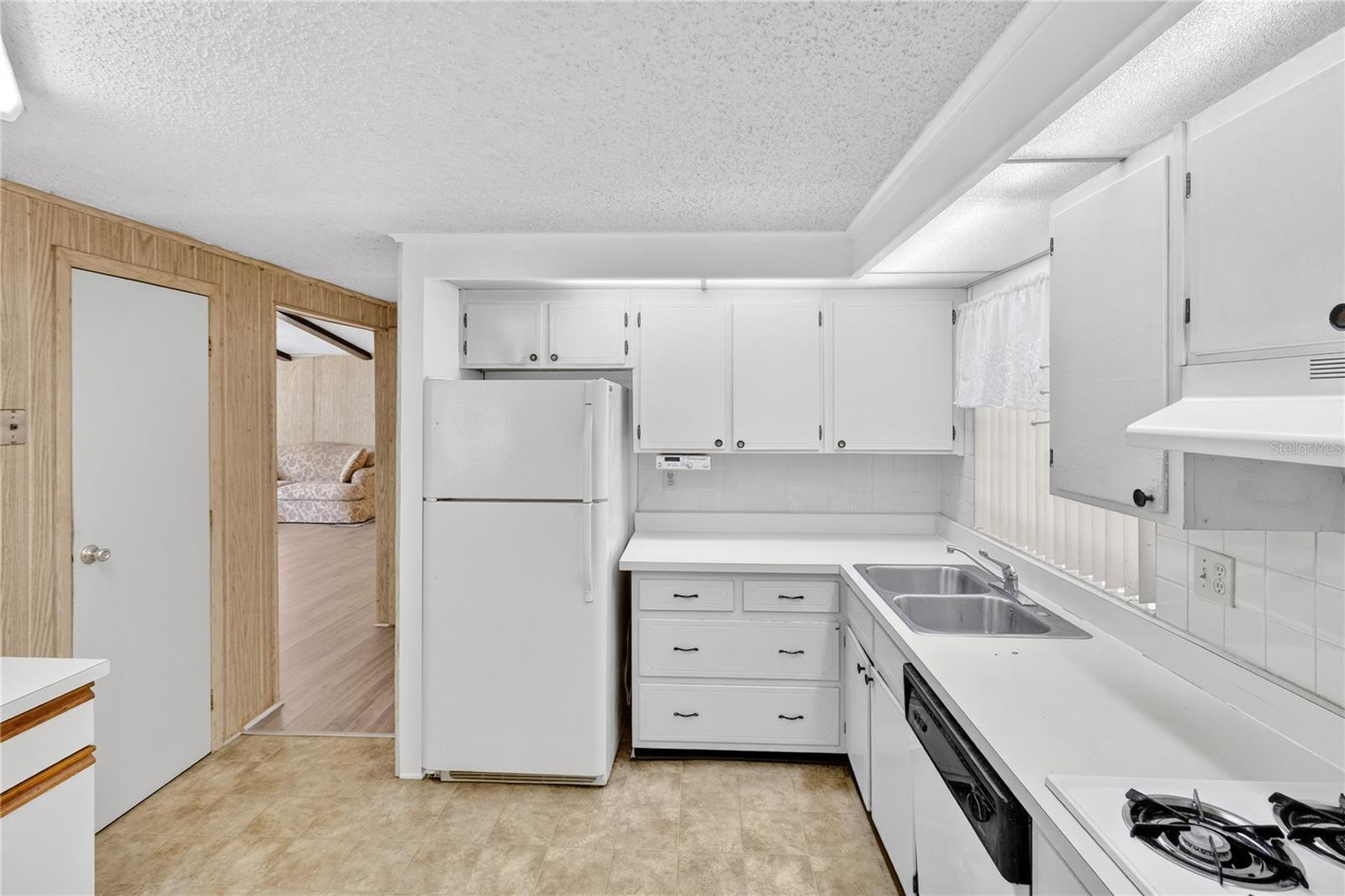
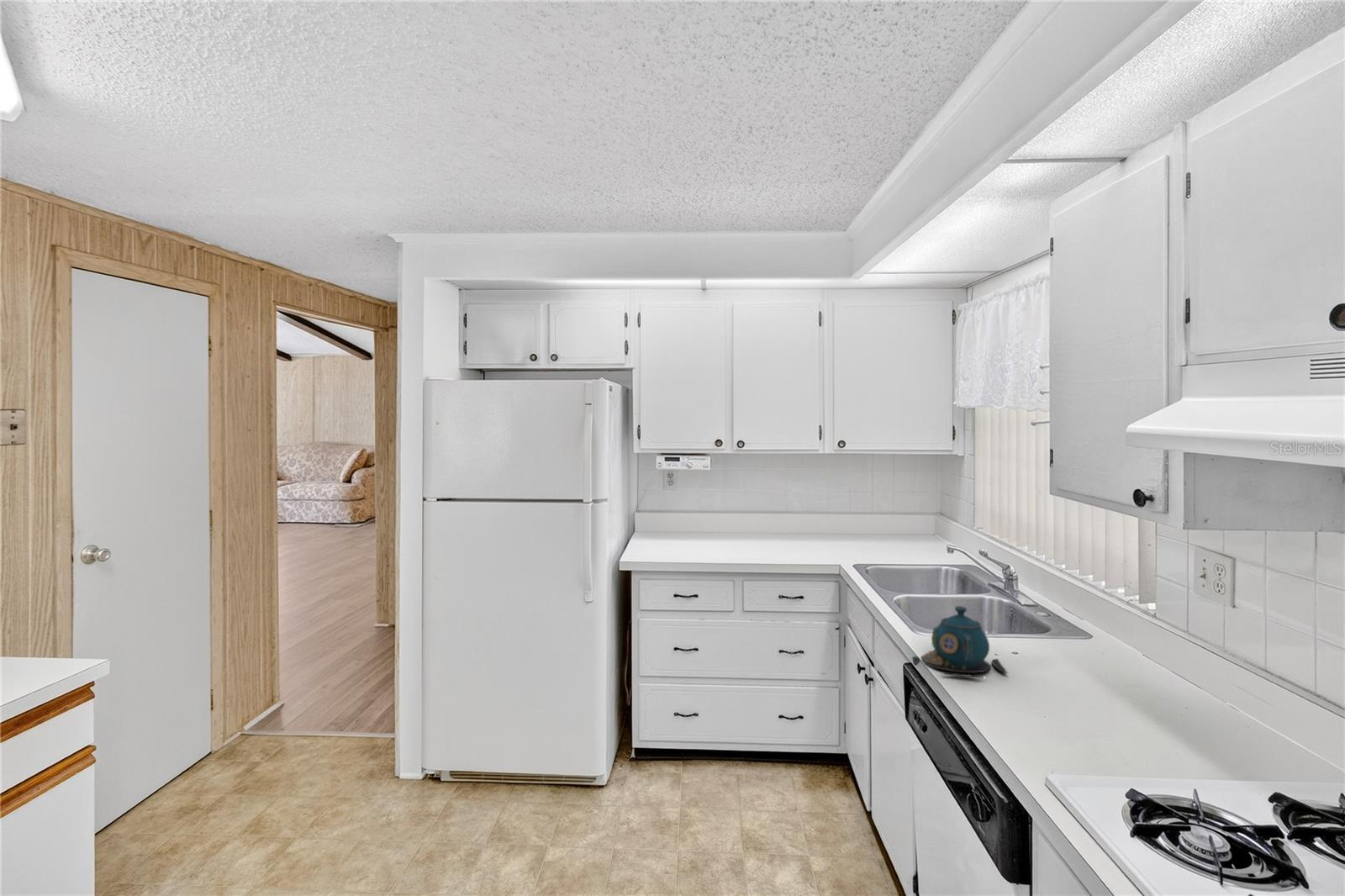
+ teapot [911,605,1008,678]
